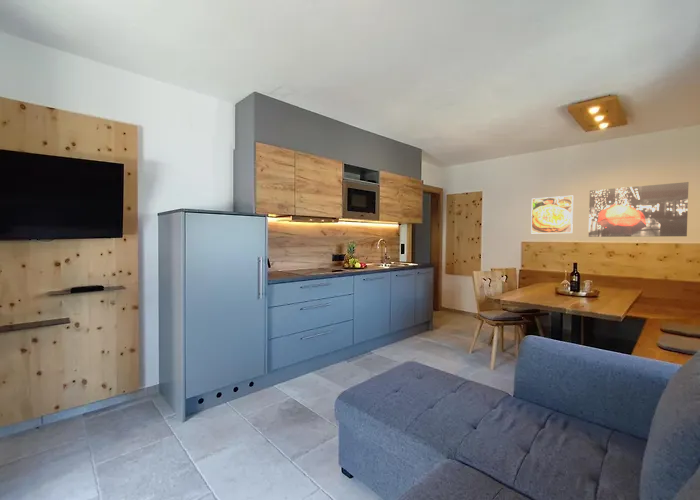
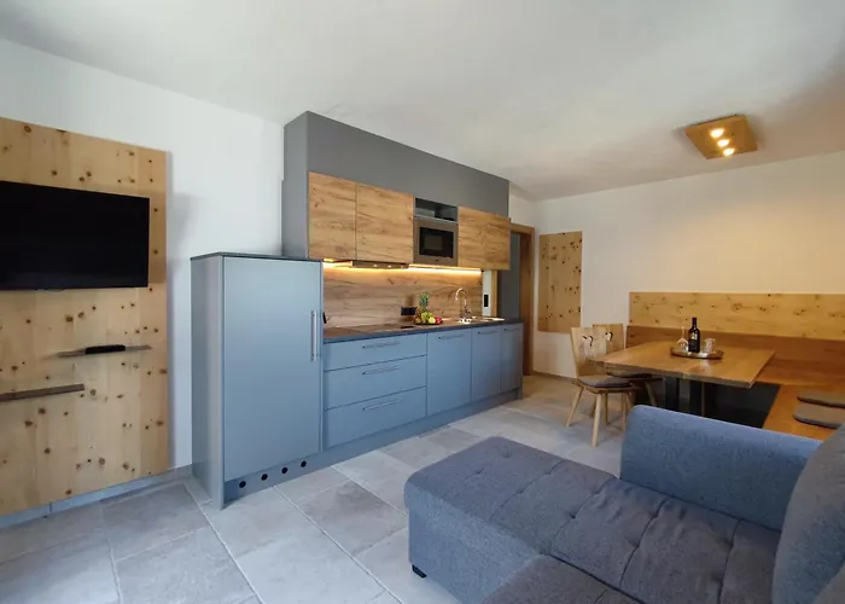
- wall art [588,181,689,238]
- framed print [530,195,574,234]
